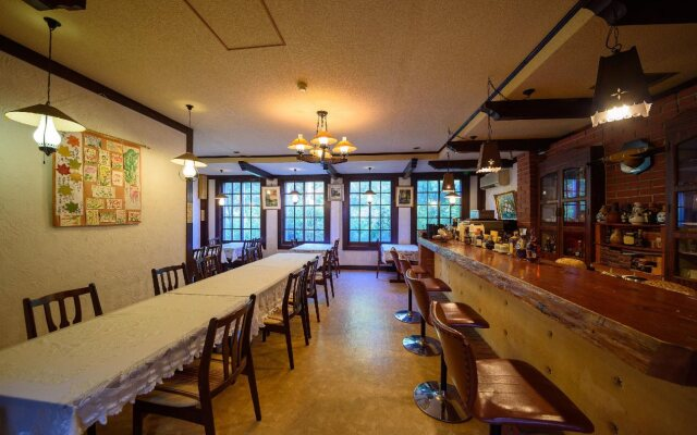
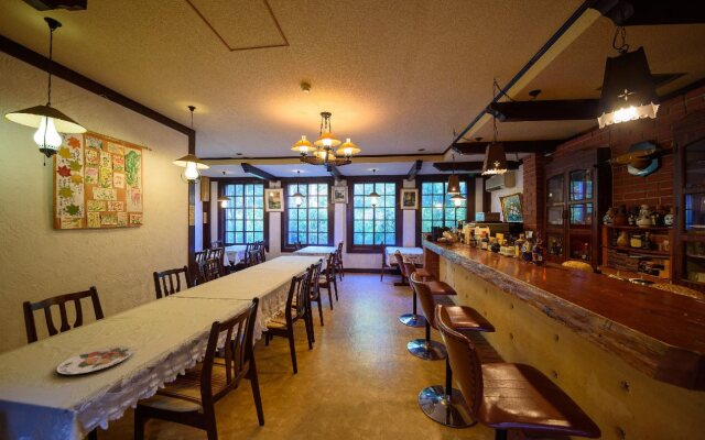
+ plate [56,344,134,375]
